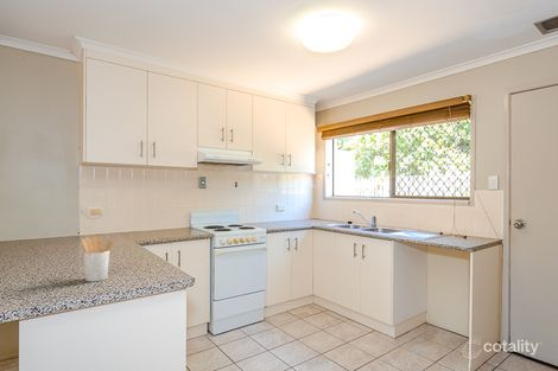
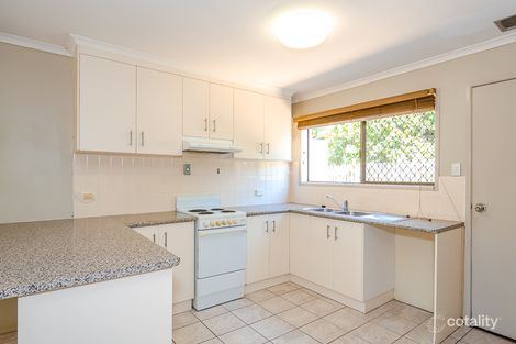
- utensil holder [81,235,115,283]
